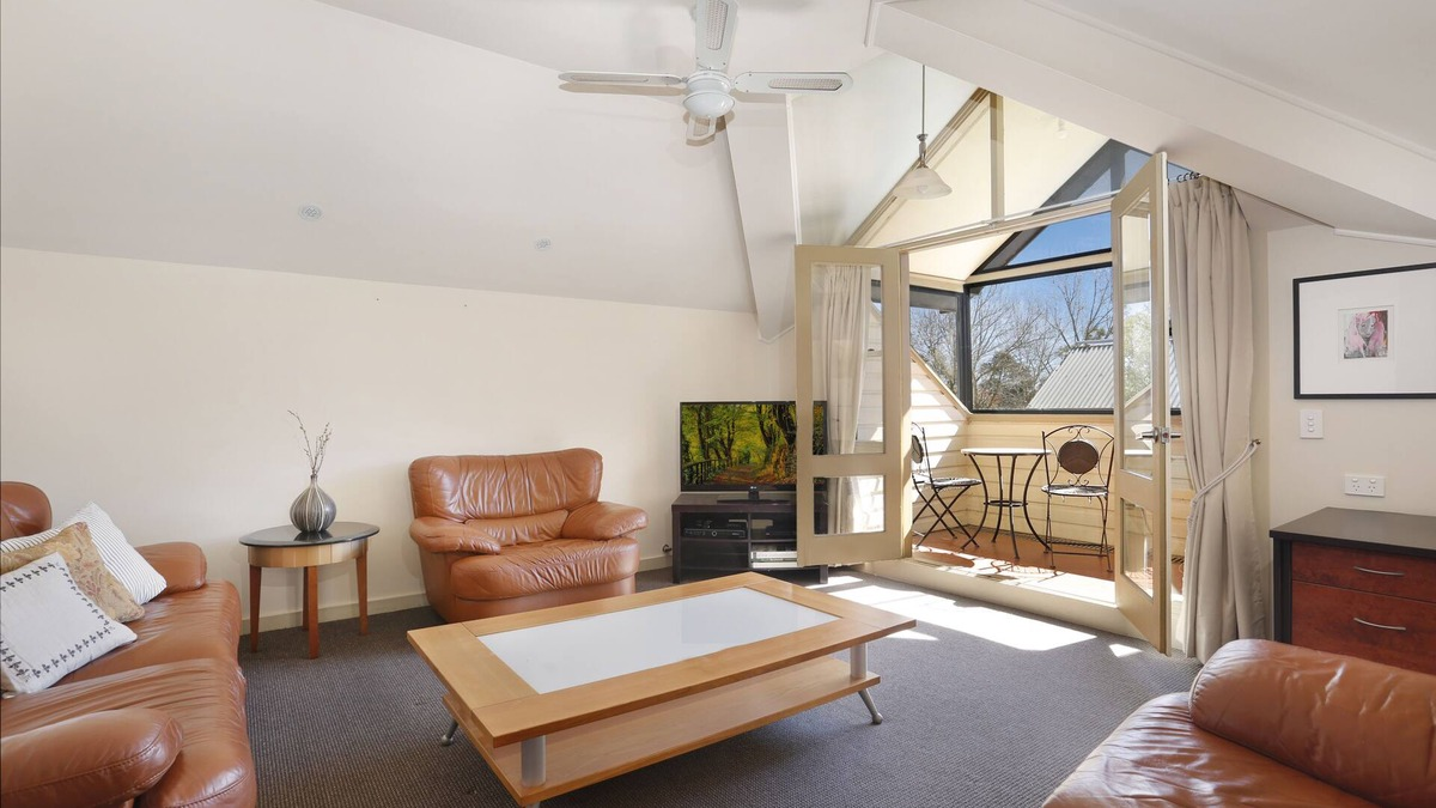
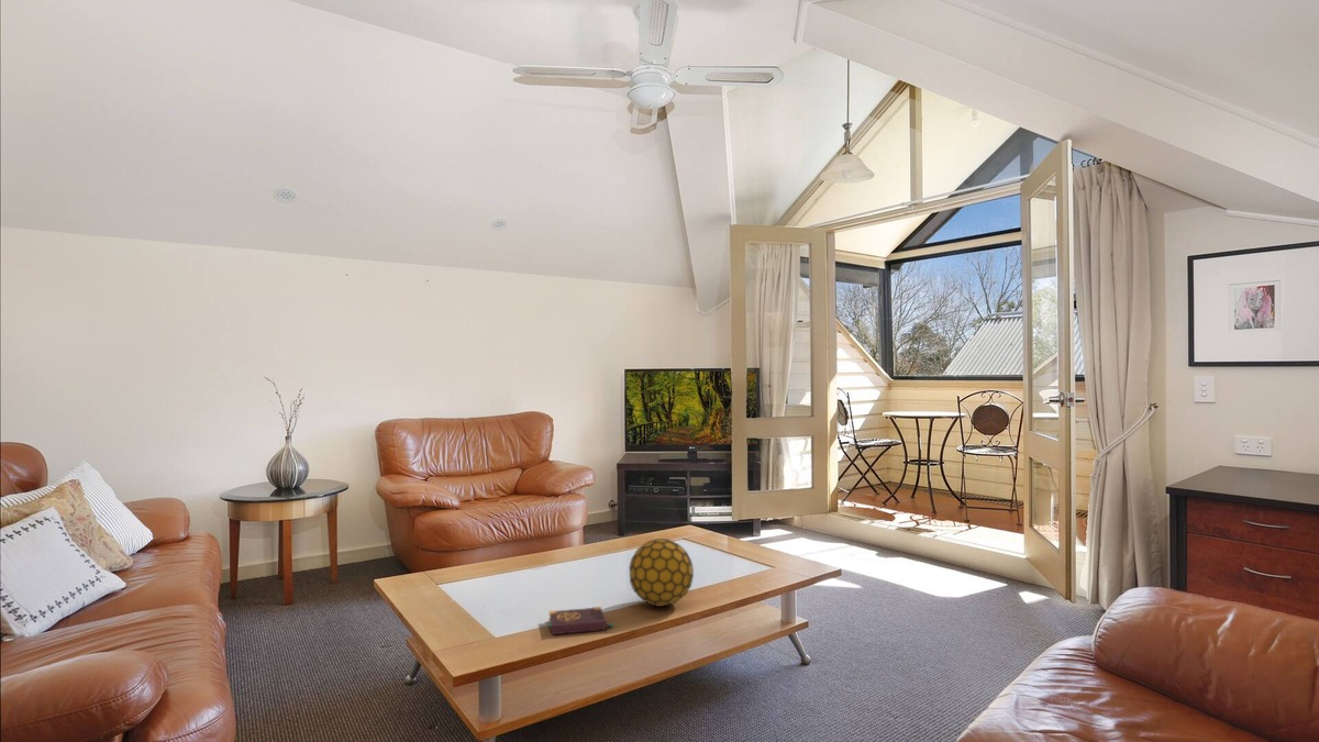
+ book [547,606,614,635]
+ decorative ball [628,538,695,608]
